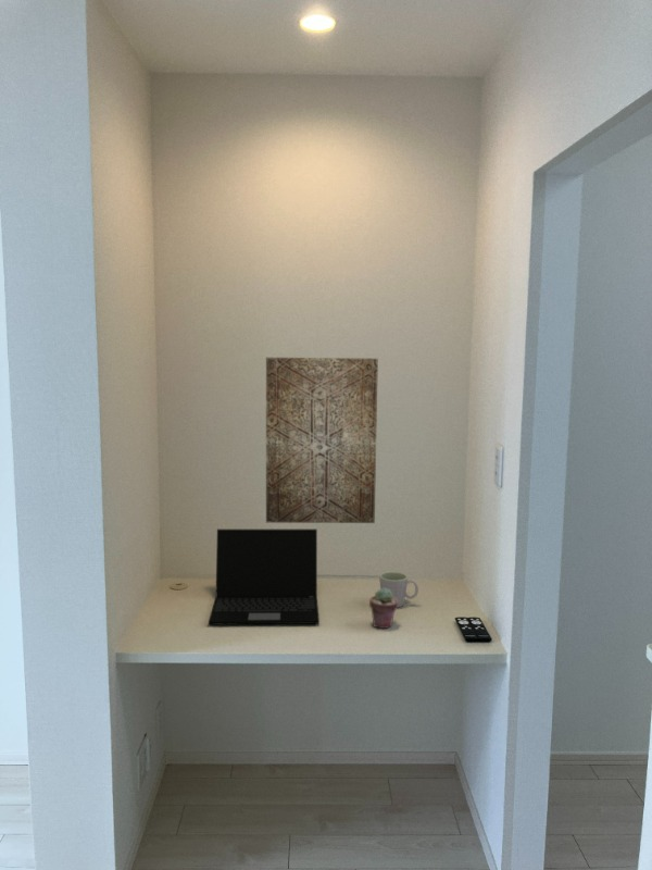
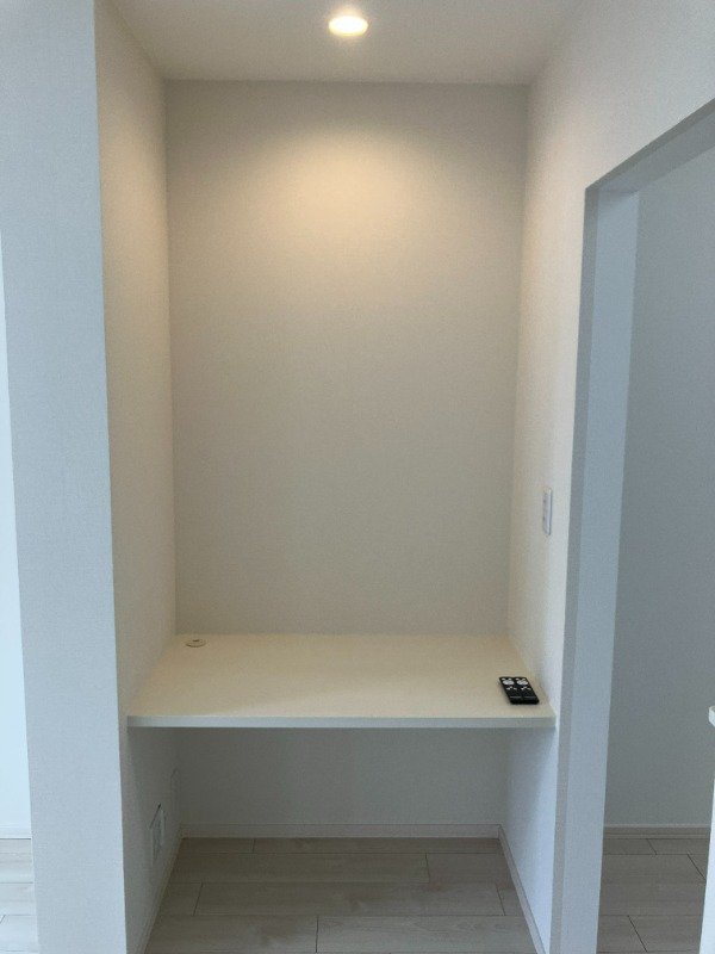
- laptop [208,529,321,625]
- wall art [265,357,379,524]
- potted succulent [368,588,399,630]
- mug [378,571,419,609]
